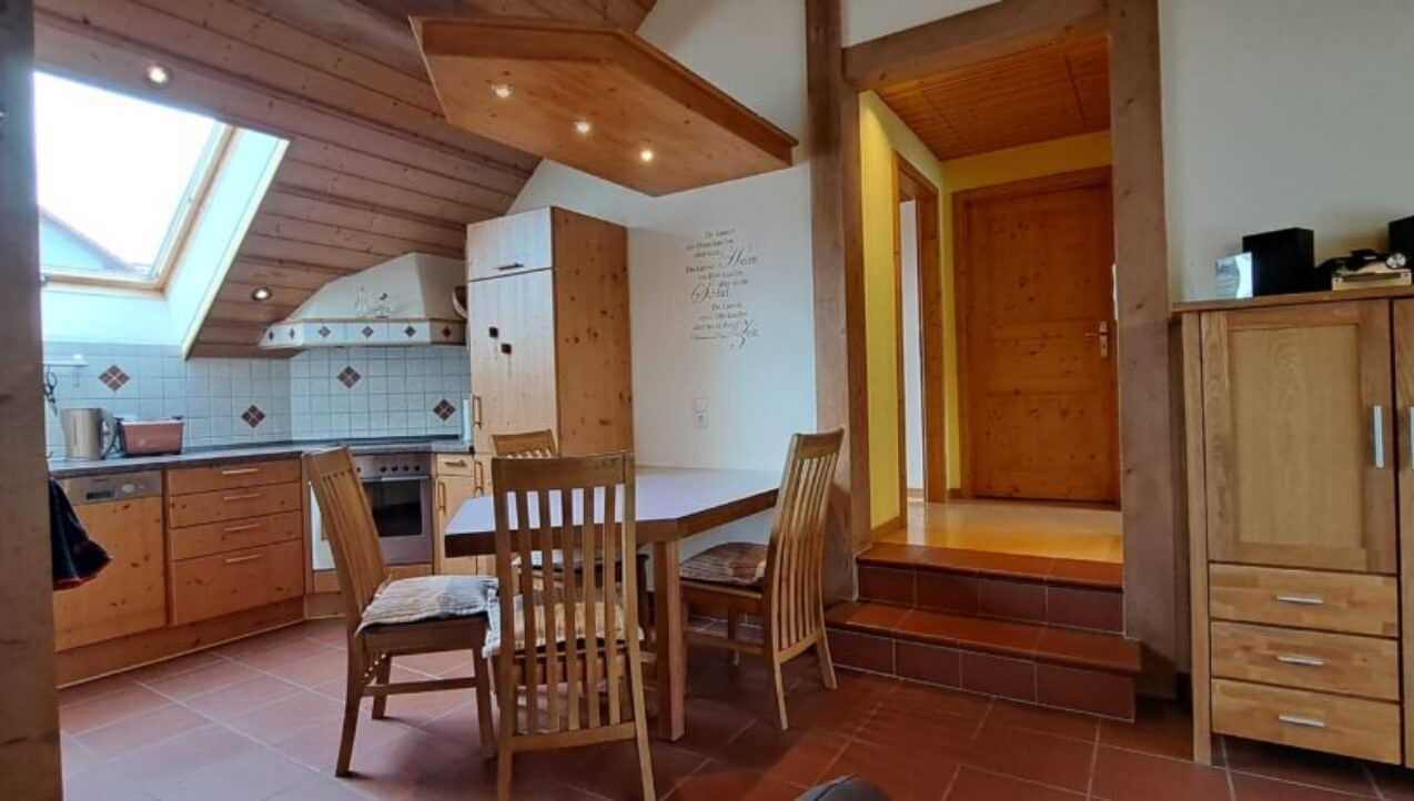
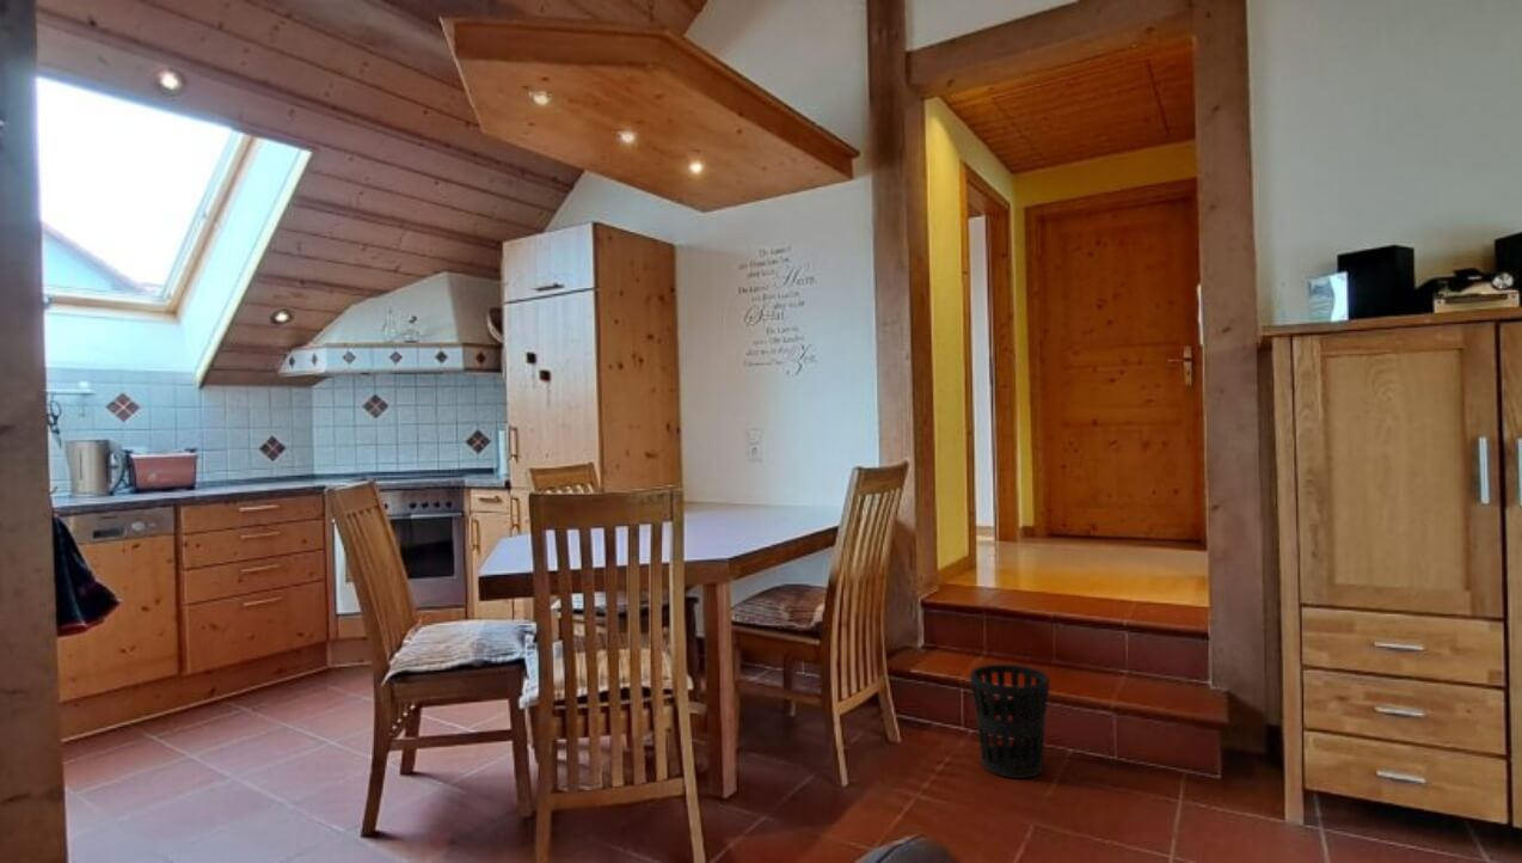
+ wastebasket [969,663,1051,779]
